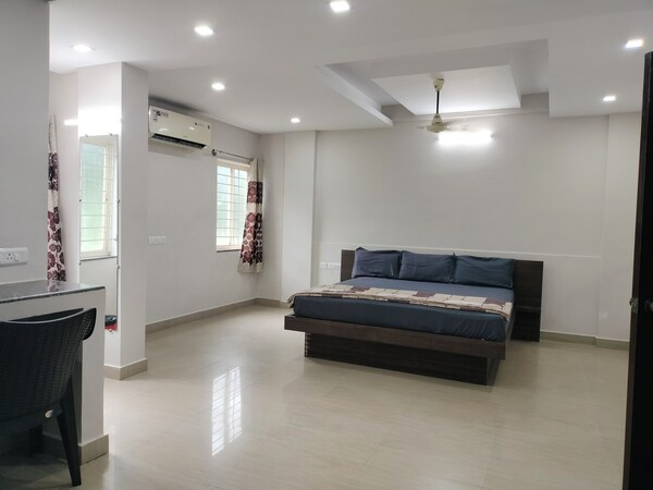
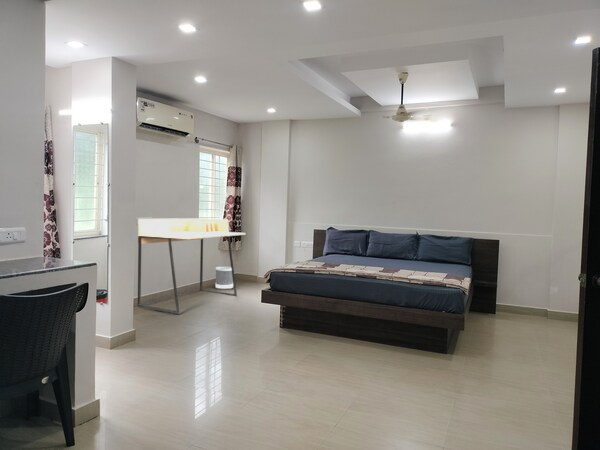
+ desk [137,217,246,315]
+ wastebasket [214,266,234,290]
